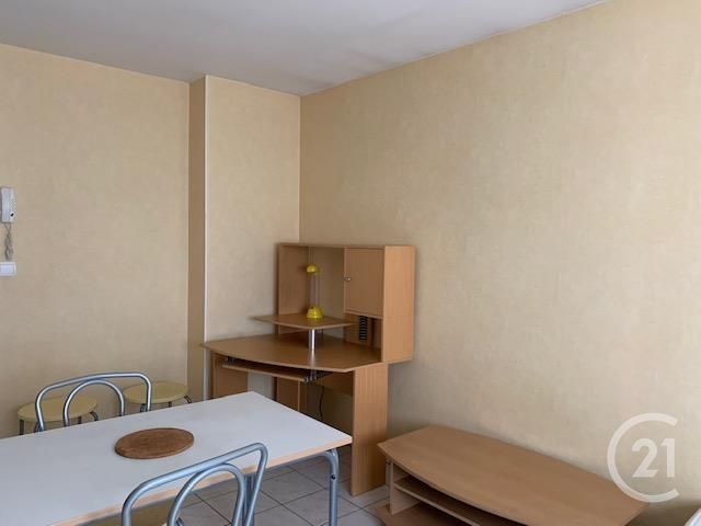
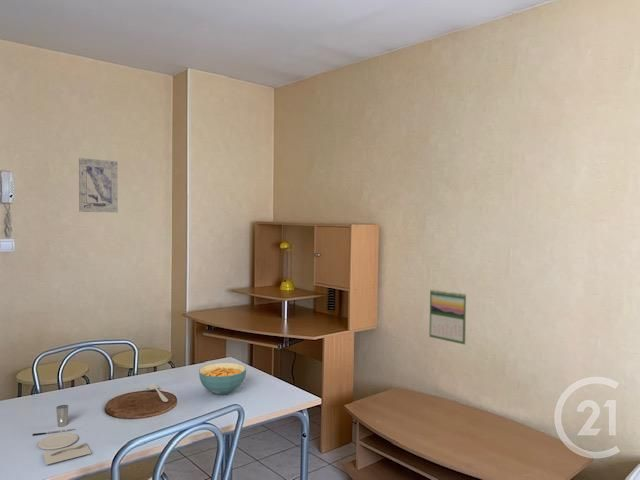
+ placemat [31,404,92,466]
+ cereal bowl [198,362,247,396]
+ calendar [428,288,467,346]
+ wall art [78,157,119,214]
+ spoon [147,383,169,403]
